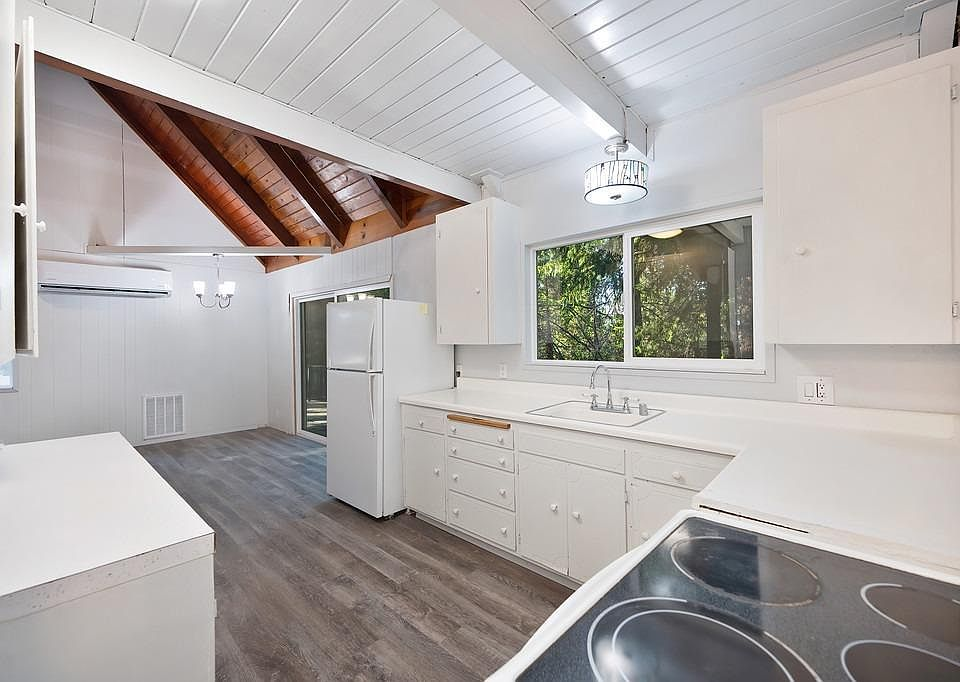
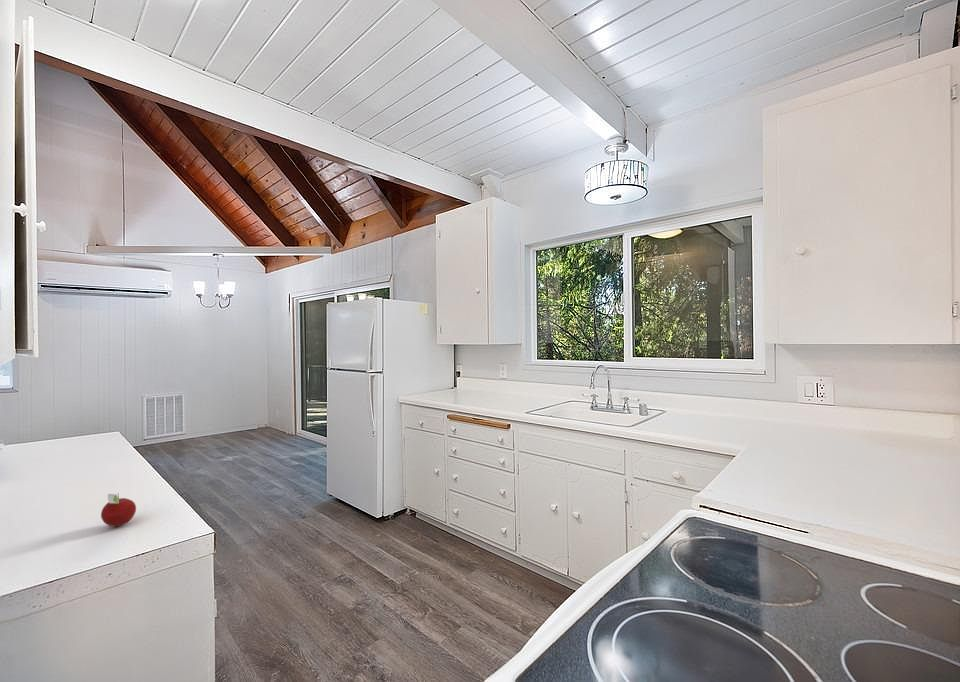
+ fruit [100,492,137,528]
